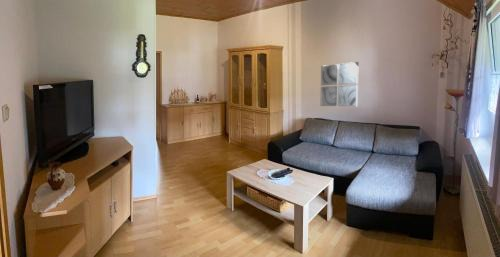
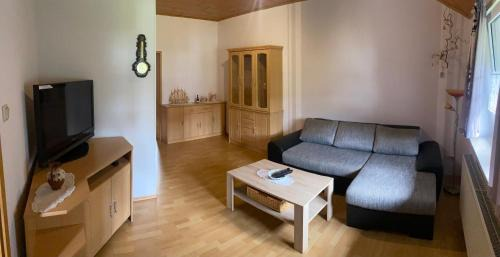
- wall art [320,61,360,107]
